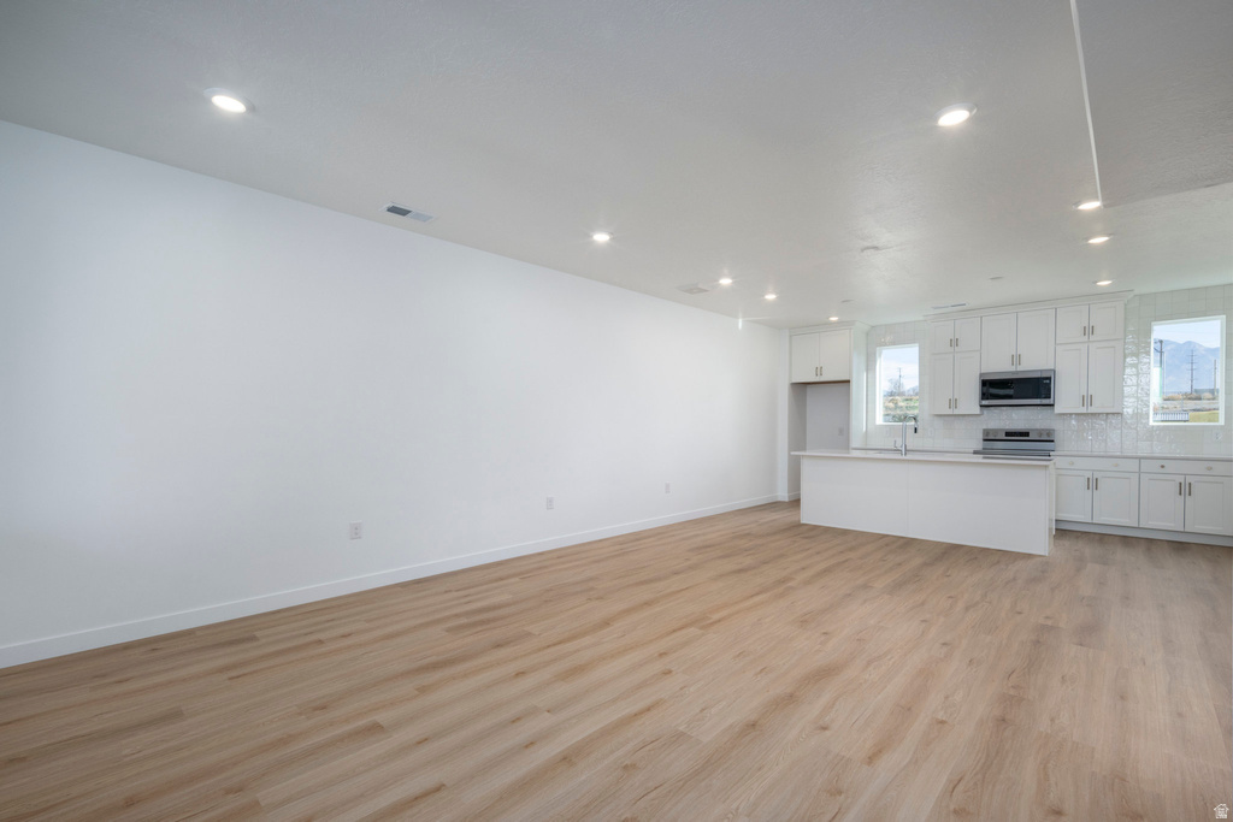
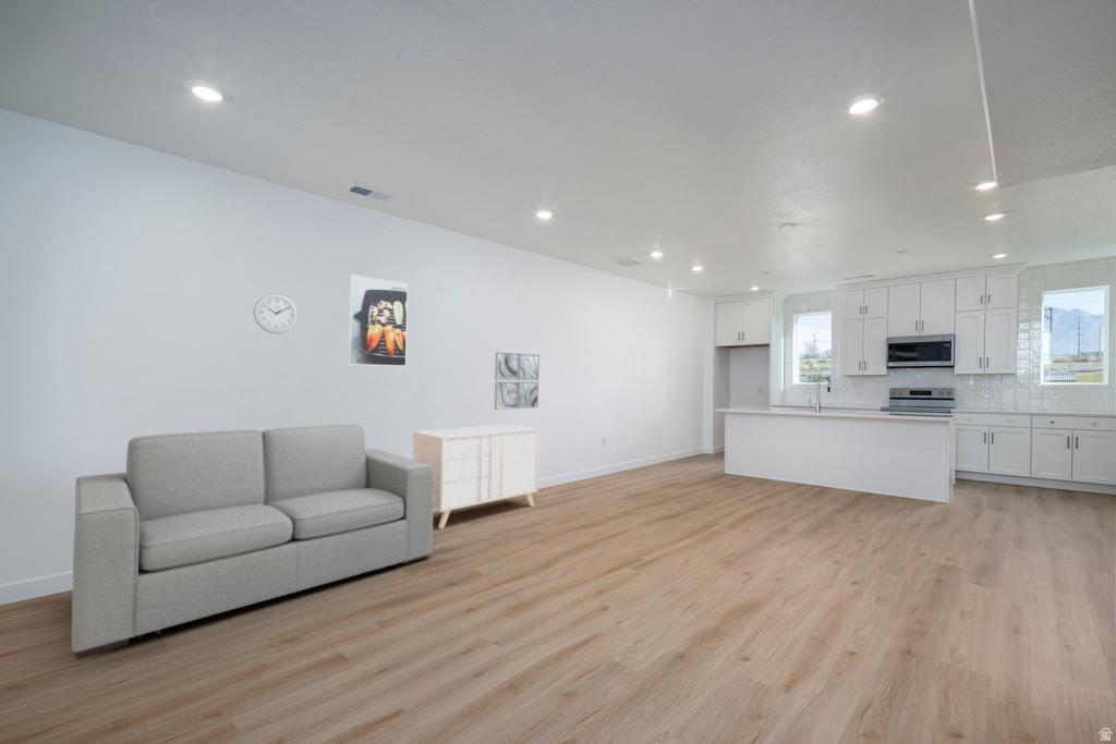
+ sofa [71,424,435,660]
+ cabinet [412,424,541,529]
+ wall clock [252,293,299,334]
+ wall art [494,351,541,411]
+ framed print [347,273,409,367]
